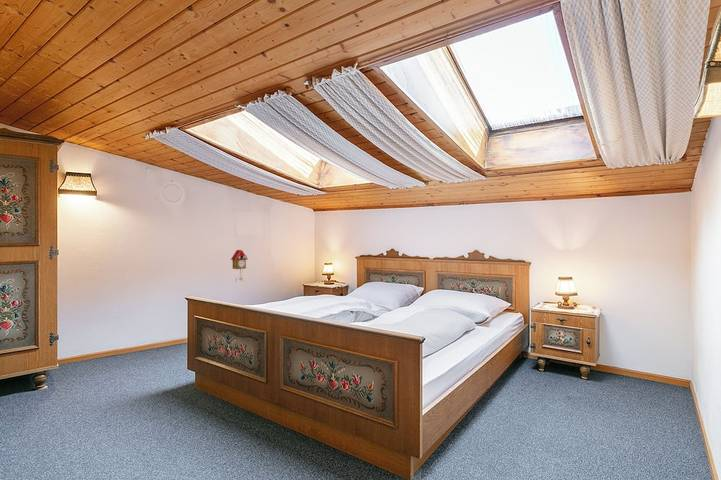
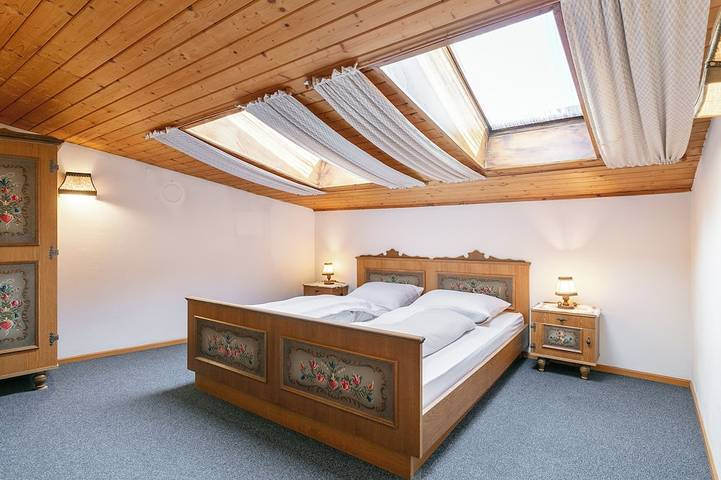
- cuckoo clock [230,249,248,283]
